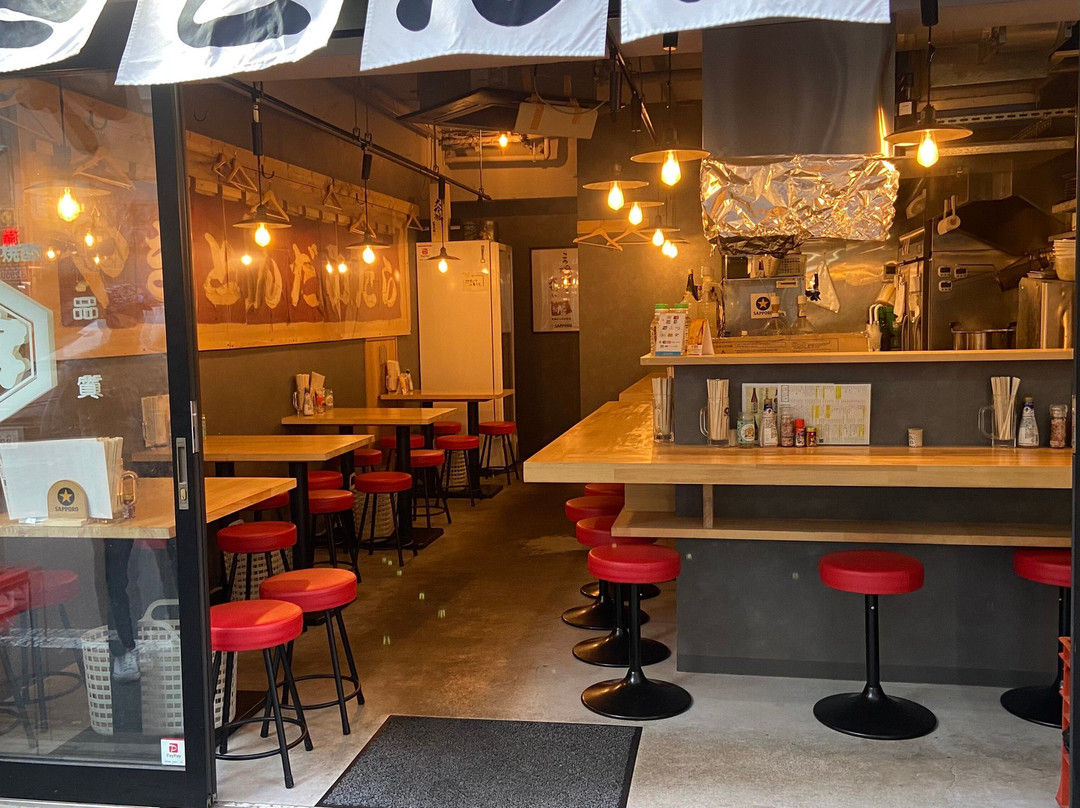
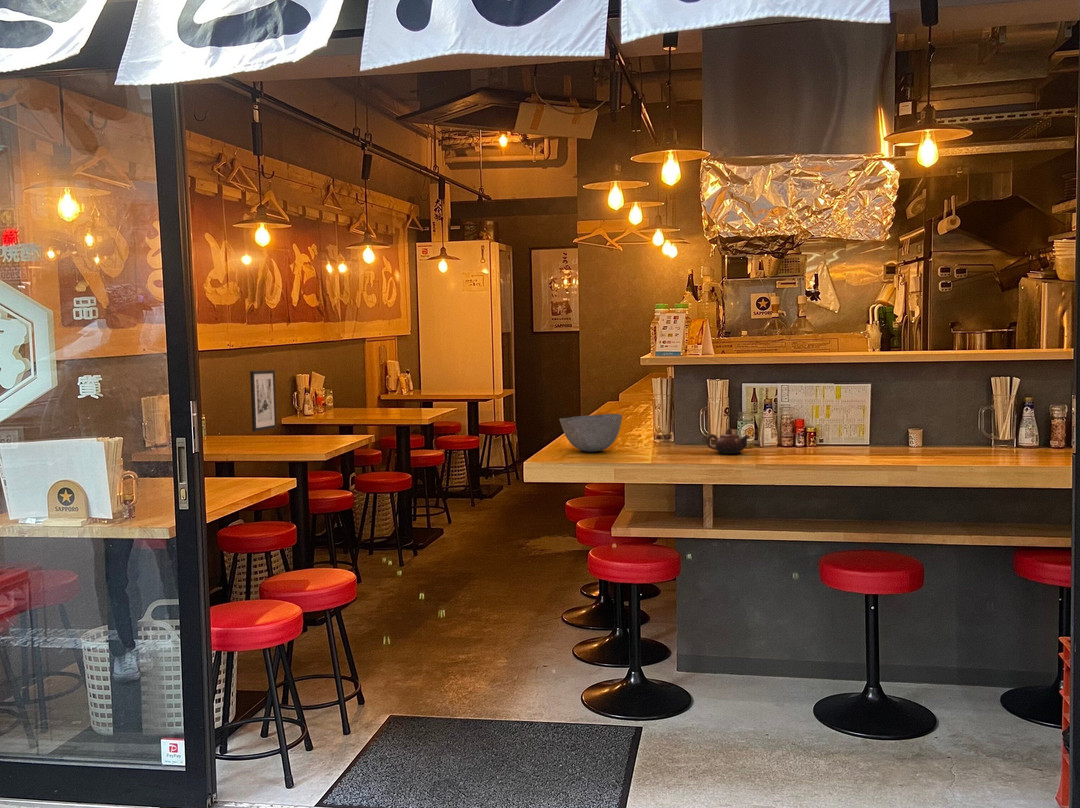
+ wall art [249,369,278,433]
+ bowl [559,413,623,453]
+ teapot [706,428,751,455]
